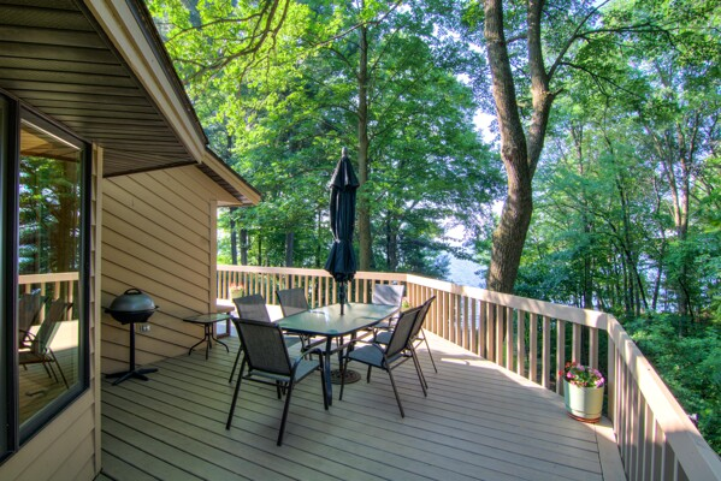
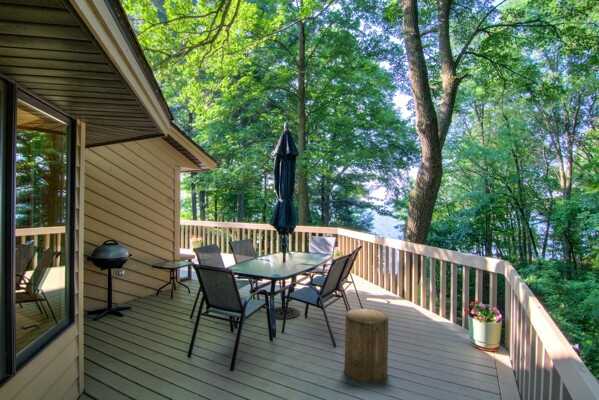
+ stool [343,308,389,384]
